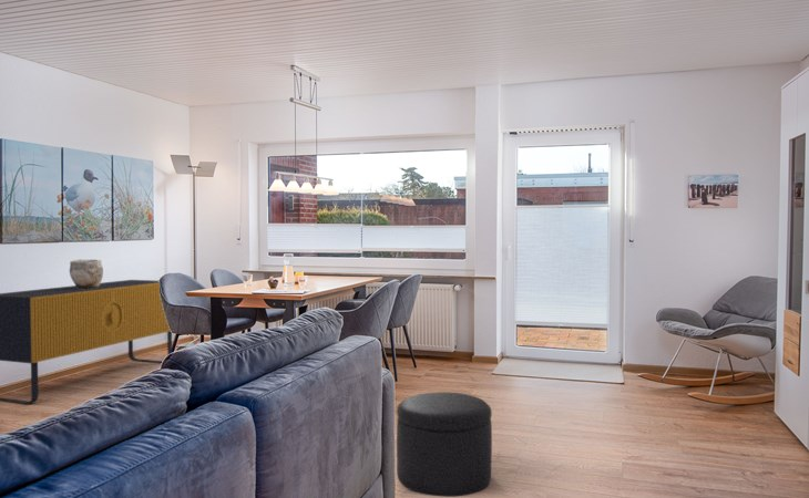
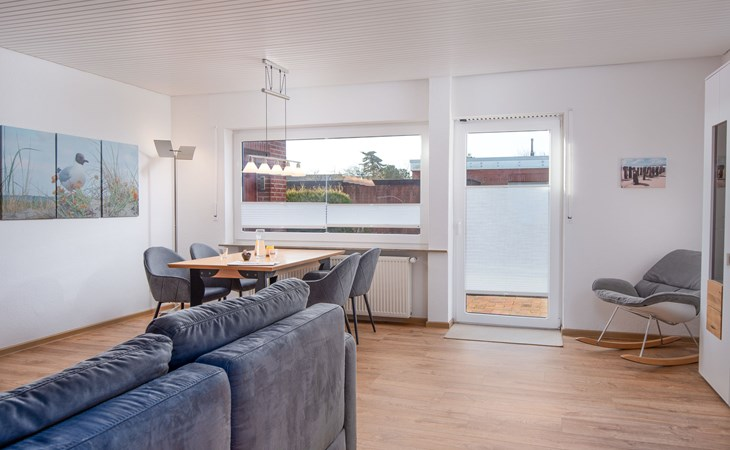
- ceramic vessel [69,259,104,289]
- sideboard [0,279,173,405]
- ottoman [396,391,493,498]
